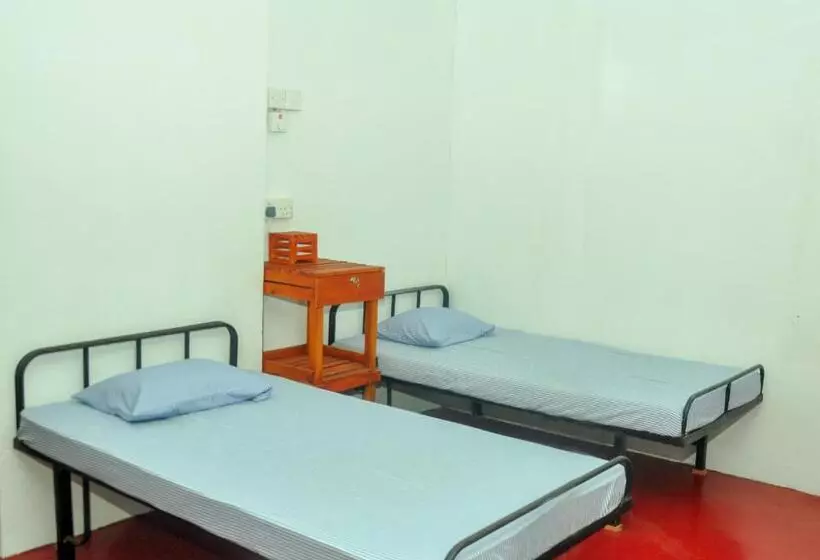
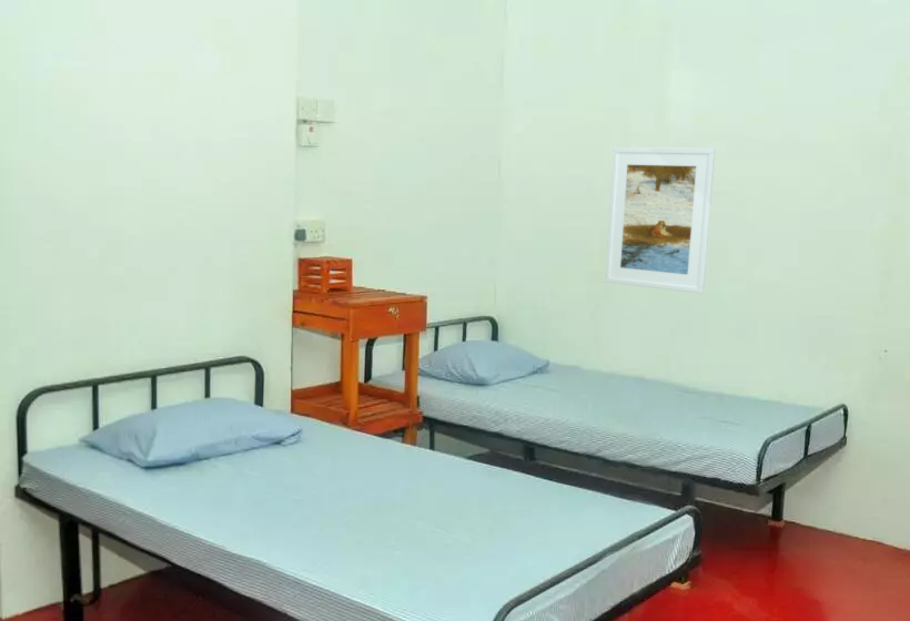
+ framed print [604,146,717,294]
